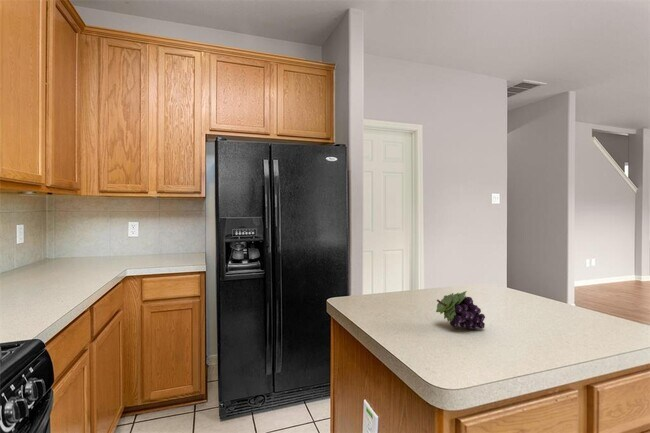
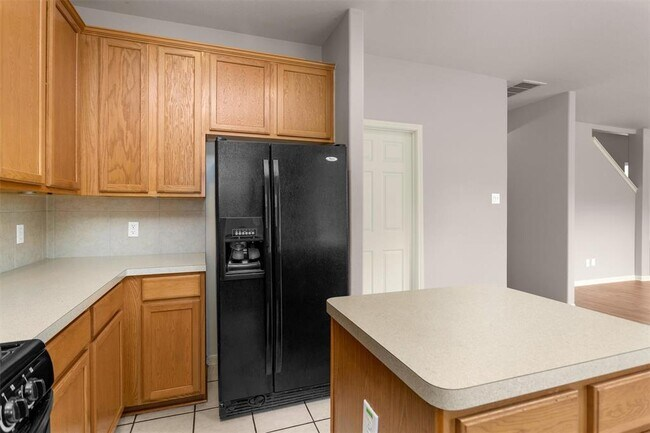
- fruit [435,290,486,330]
